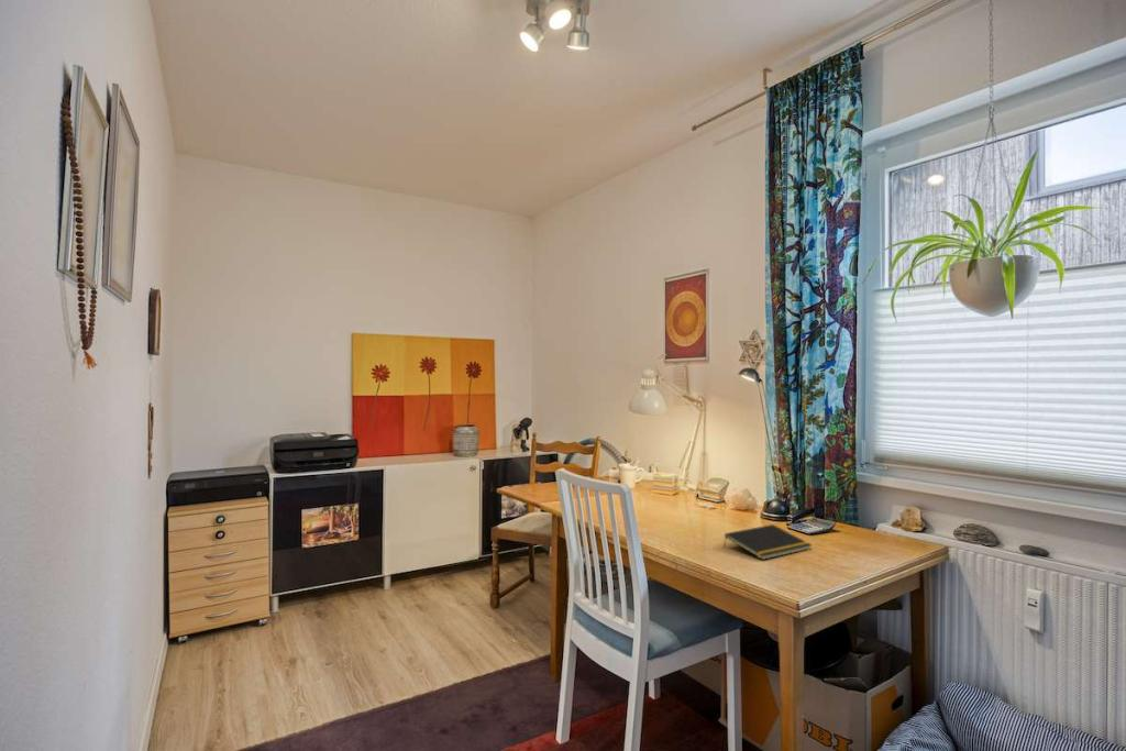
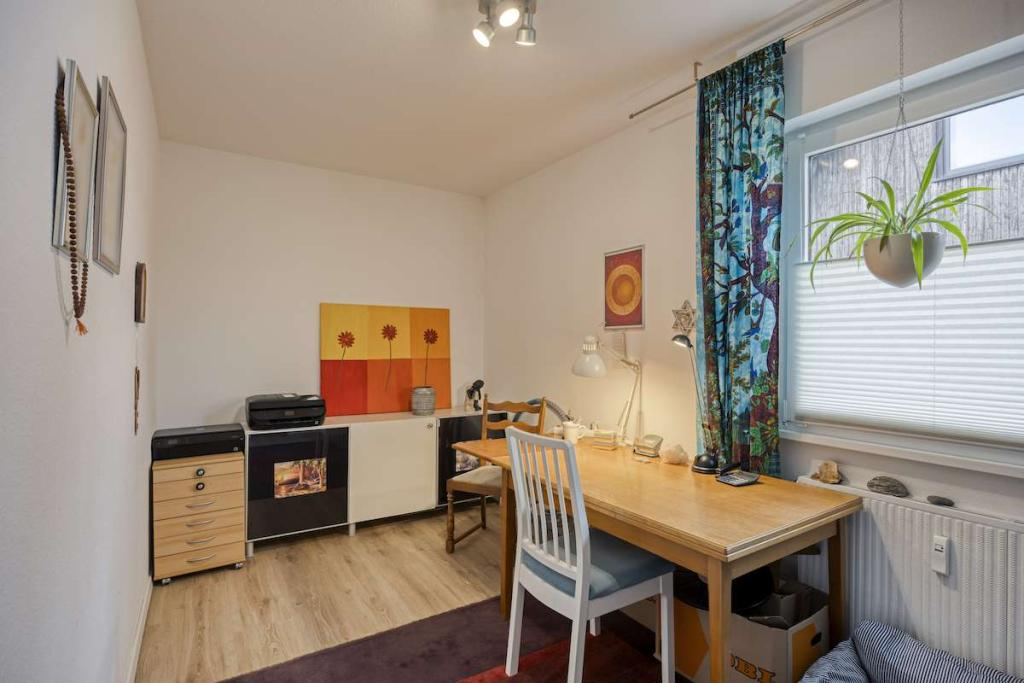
- notepad [722,523,813,561]
